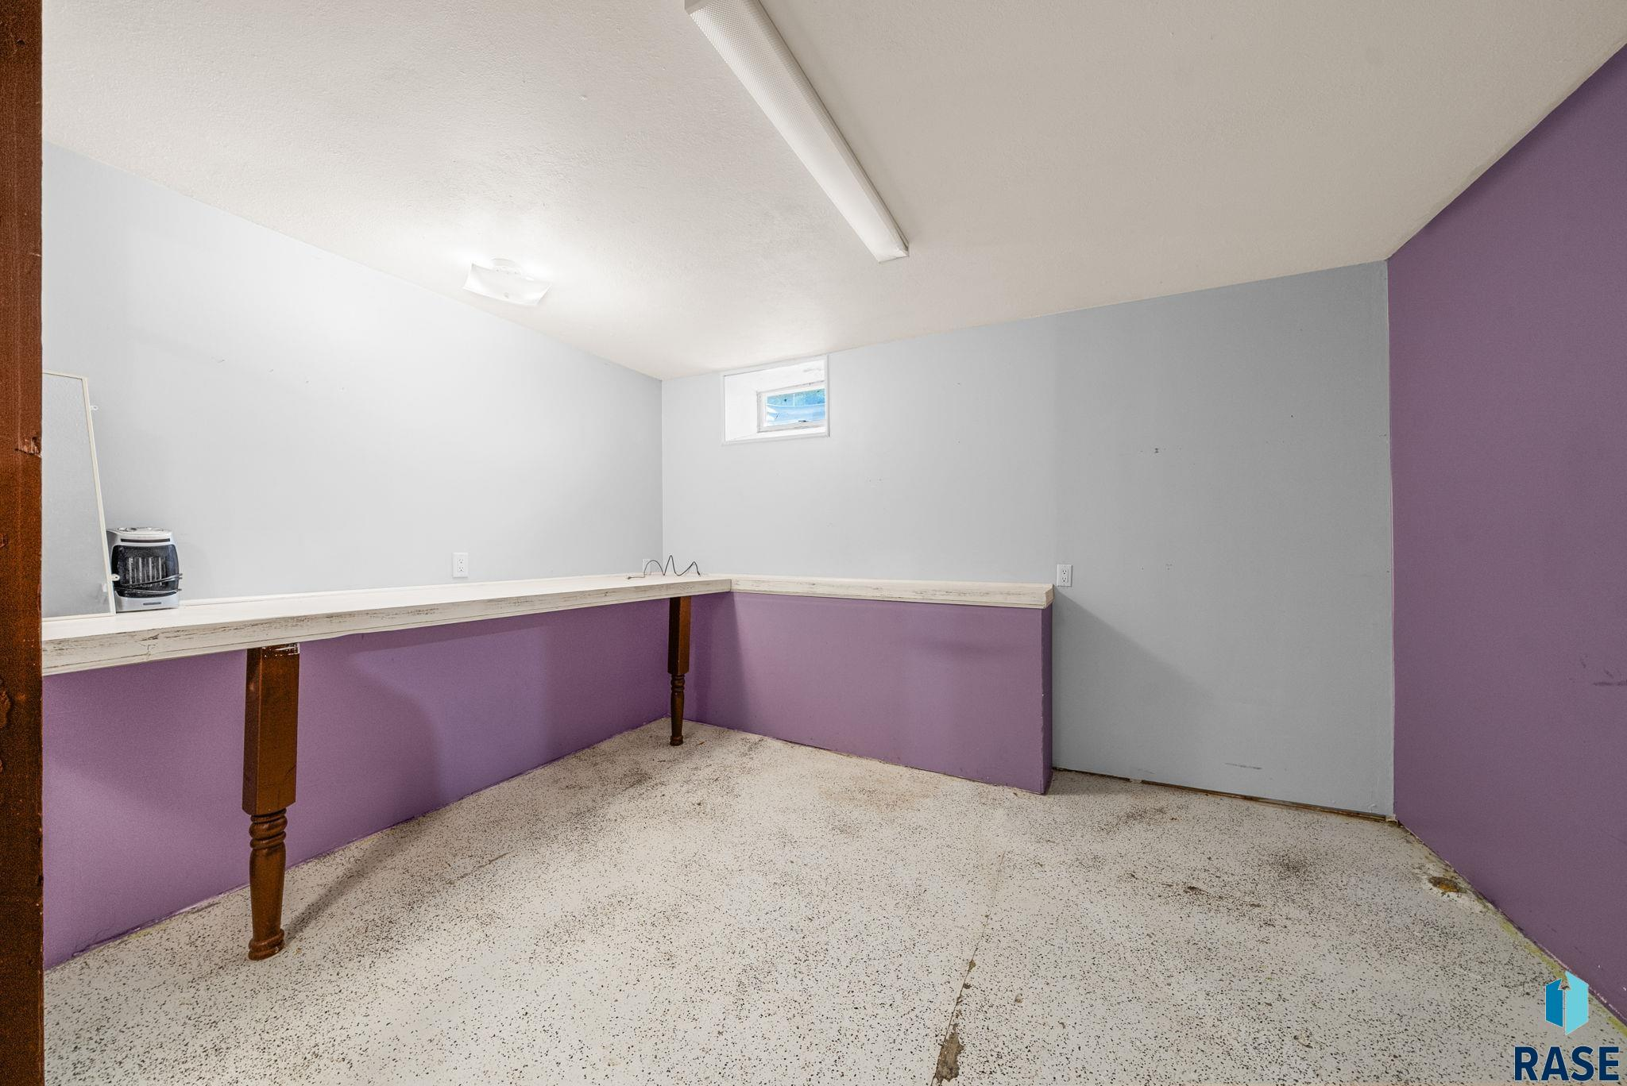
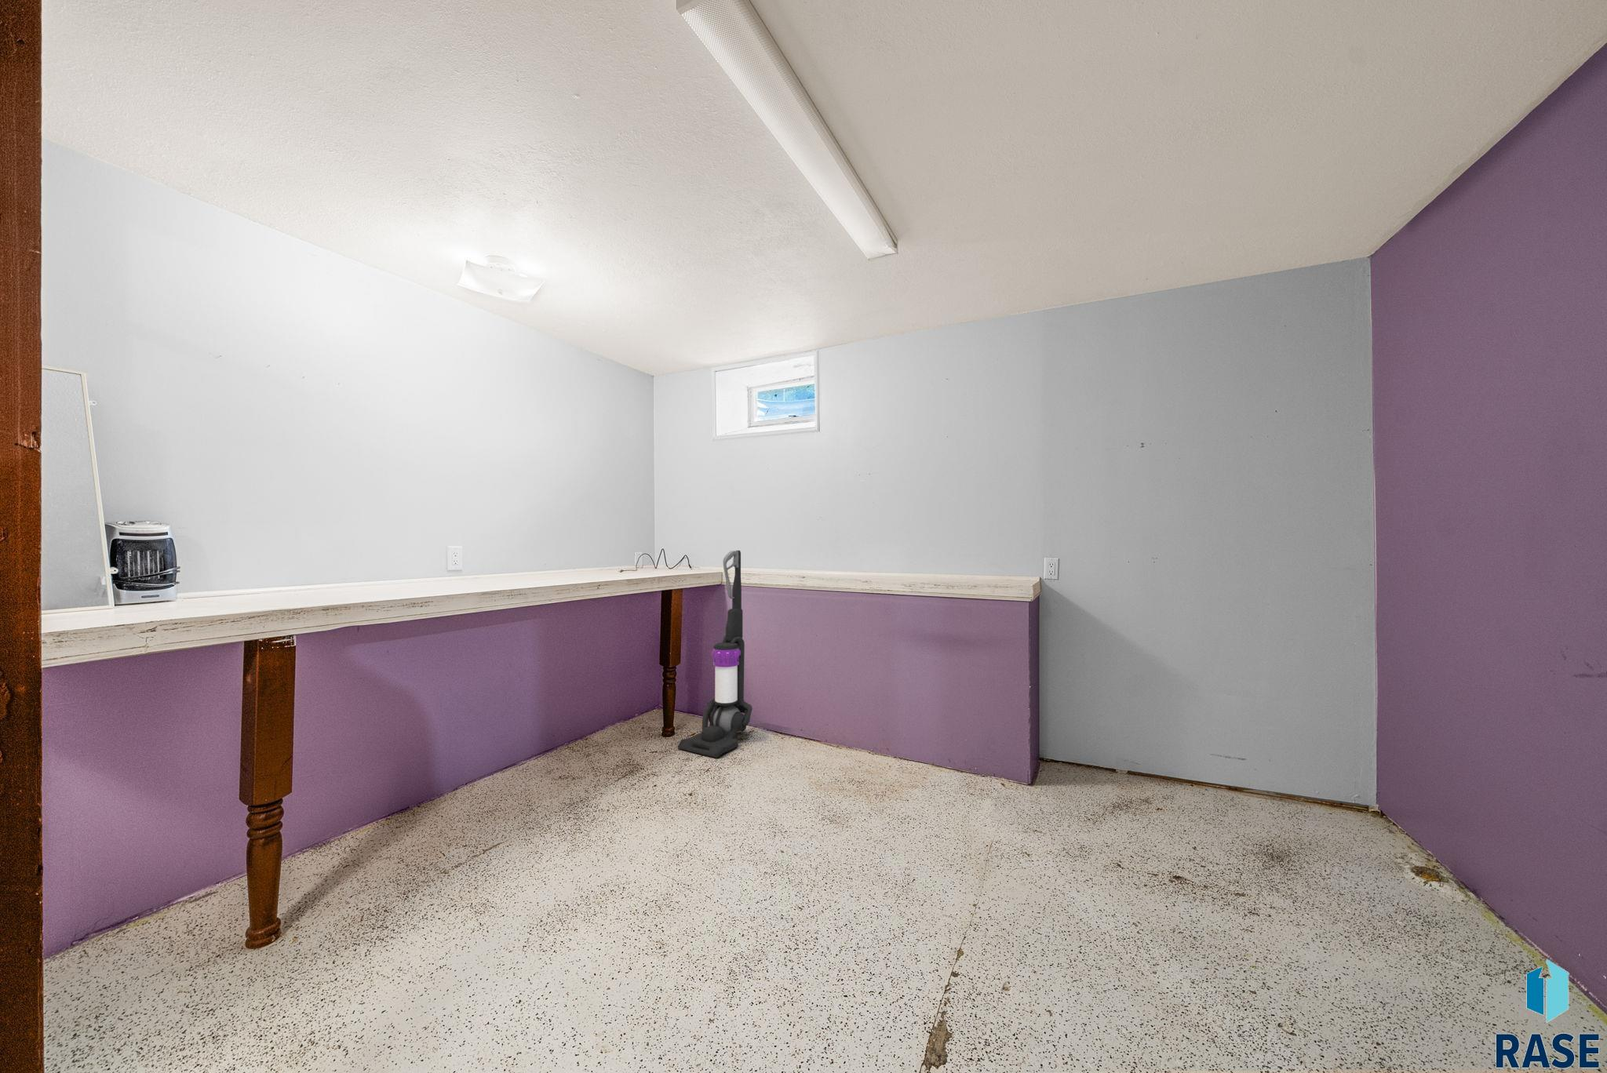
+ vacuum cleaner [678,550,752,758]
